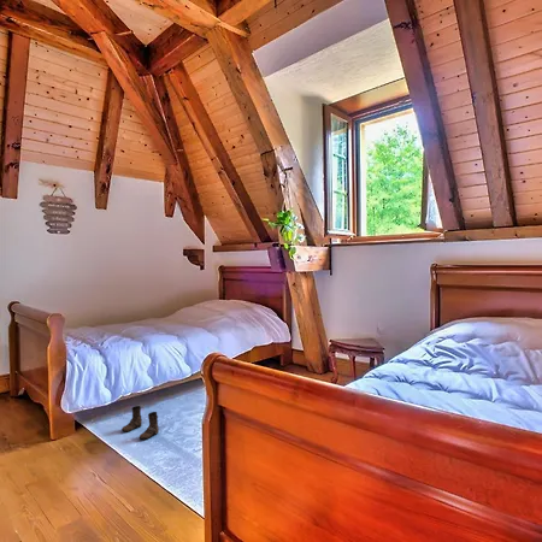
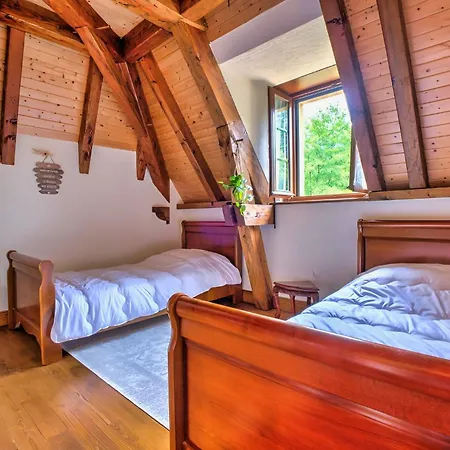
- boots [120,405,160,441]
